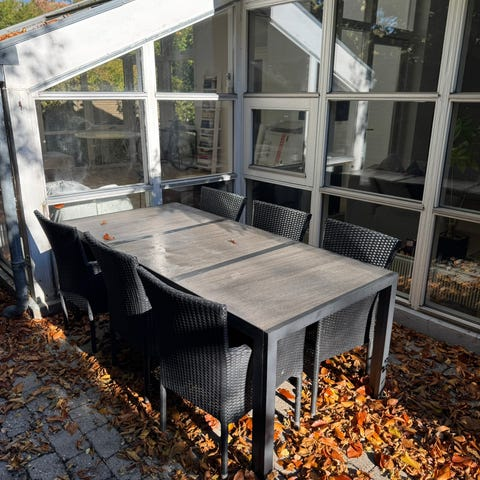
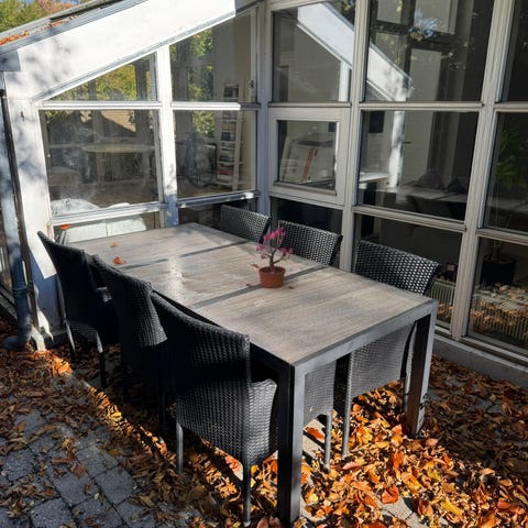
+ potted plant [245,227,294,289]
